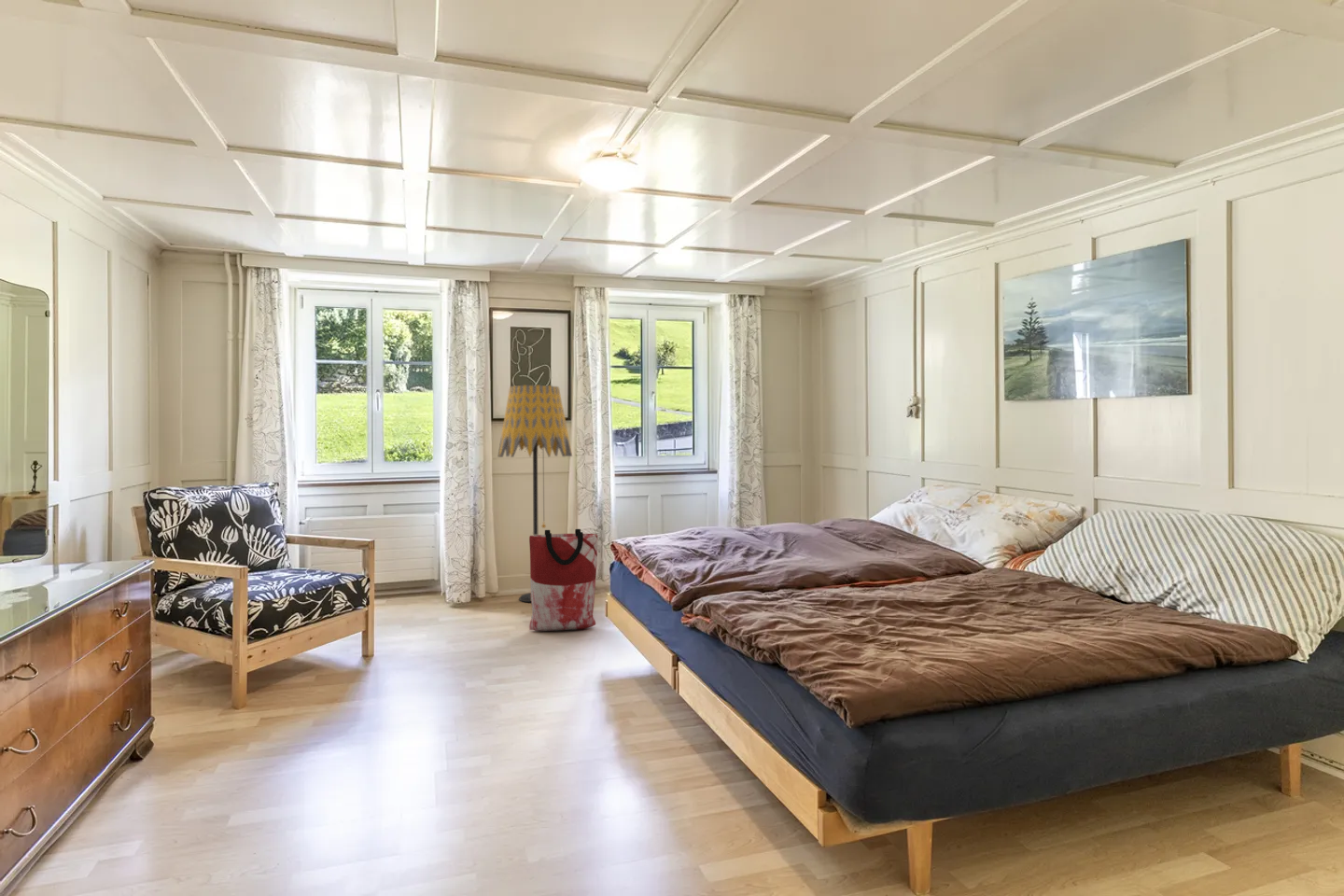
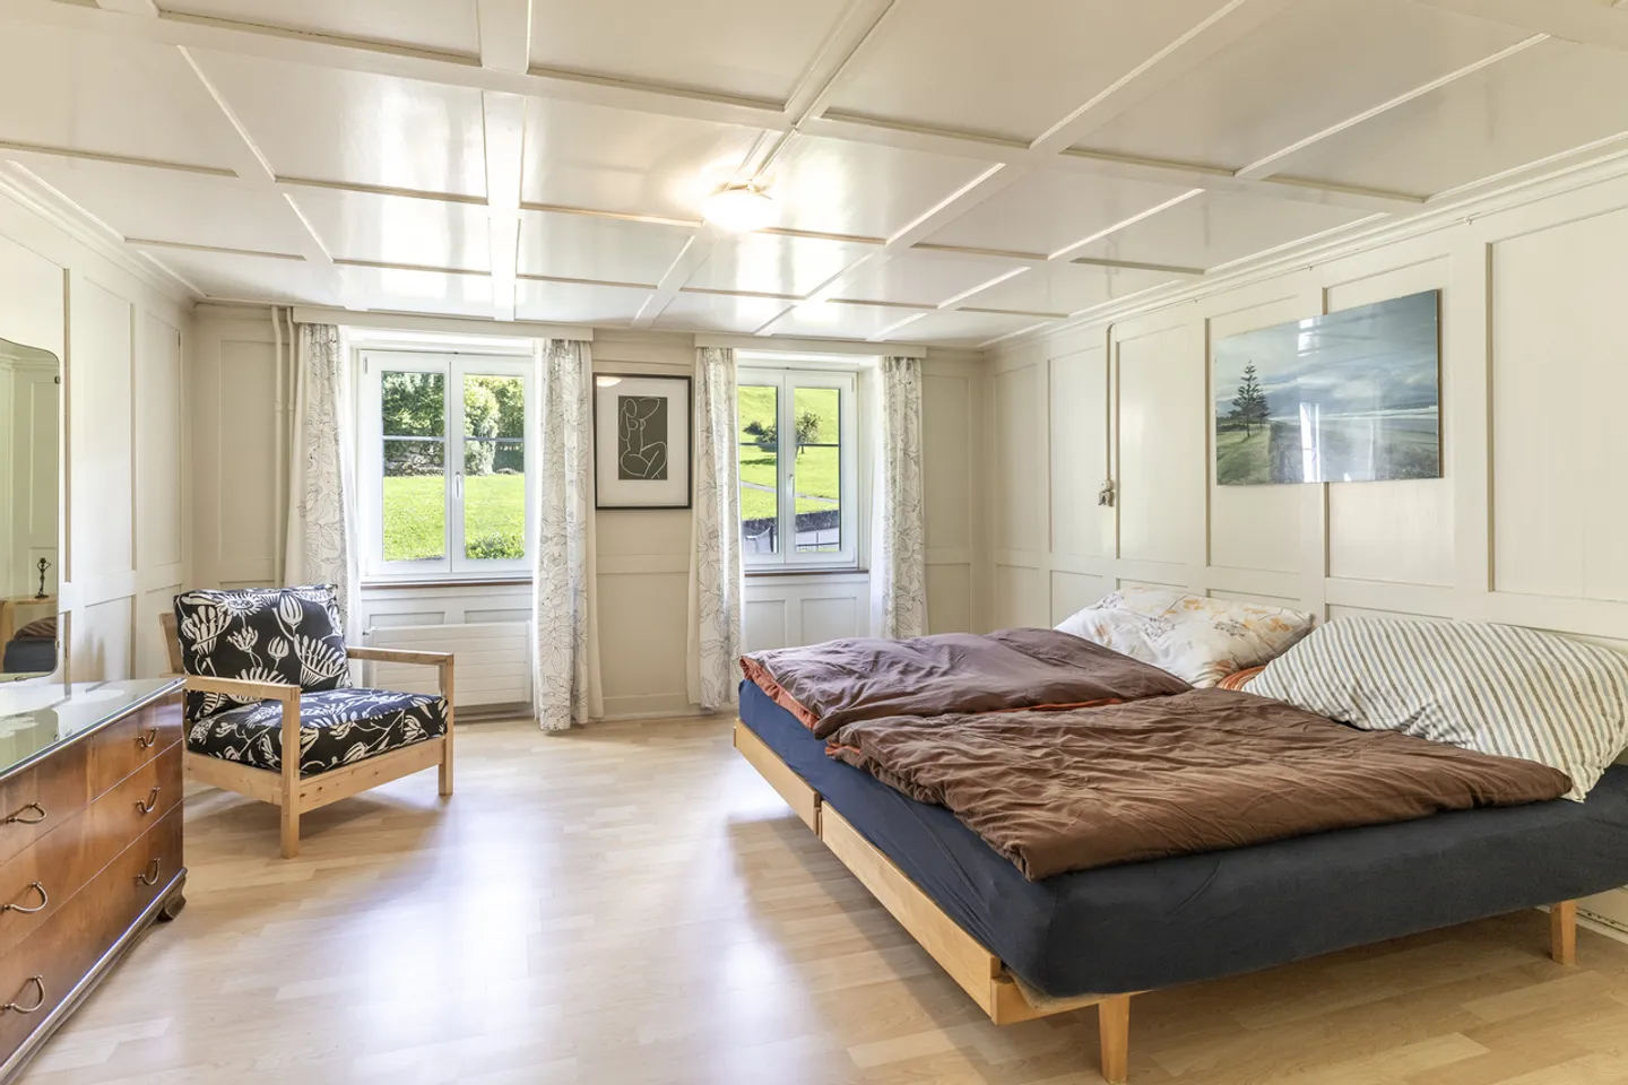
- bag [528,528,598,632]
- floor lamp [497,385,573,603]
